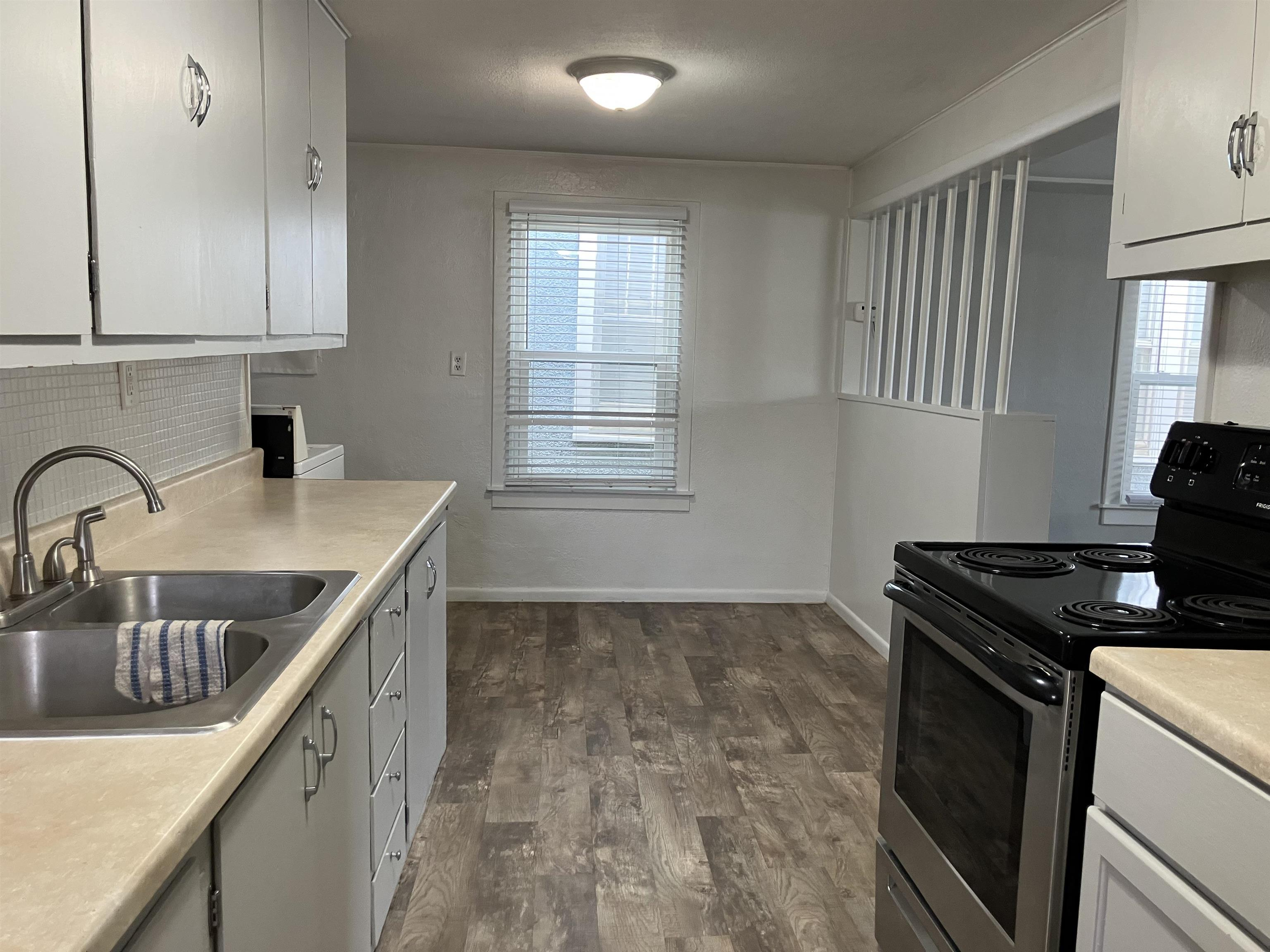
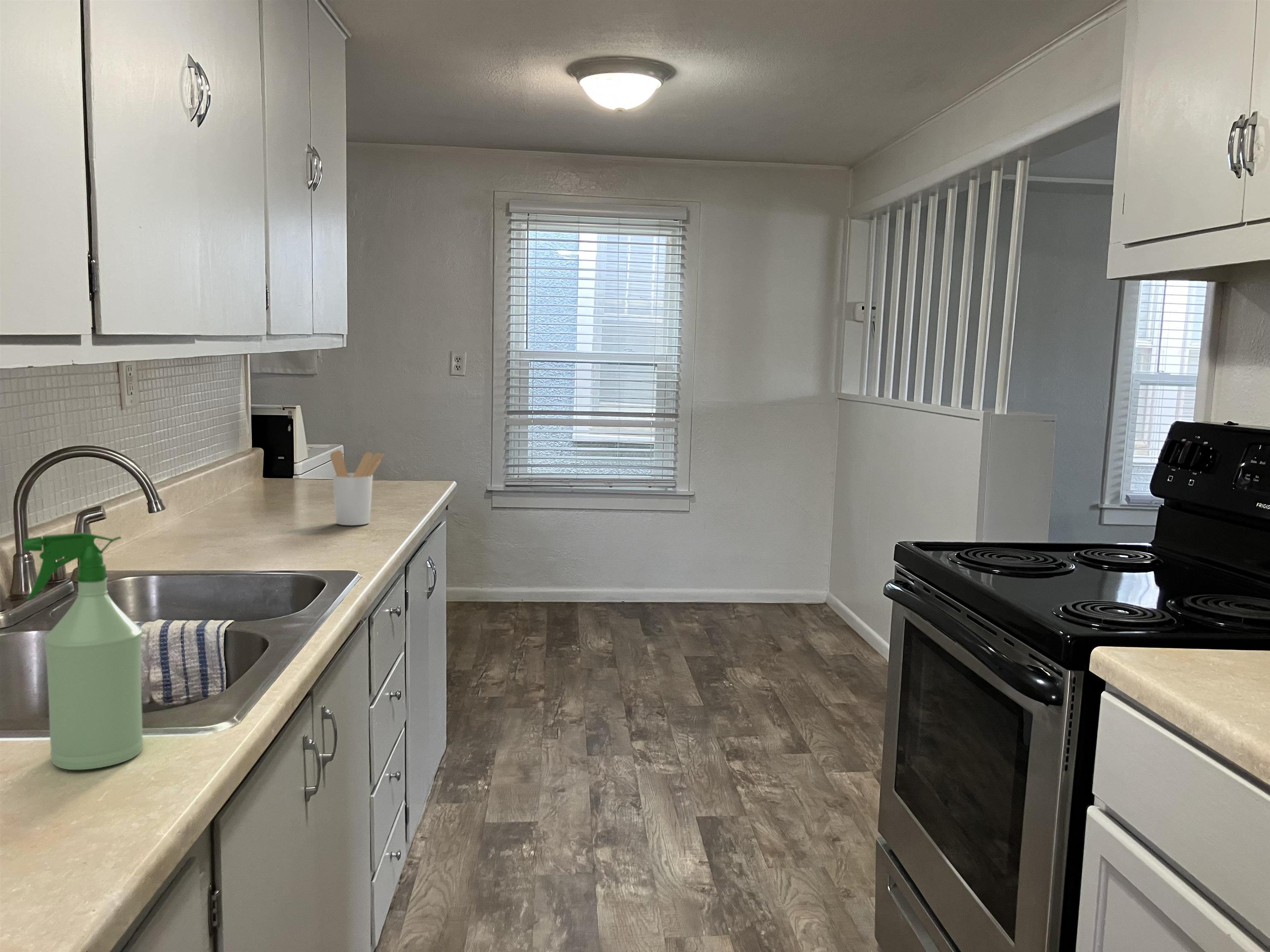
+ utensil holder [330,450,384,526]
+ spray bottle [23,532,143,770]
